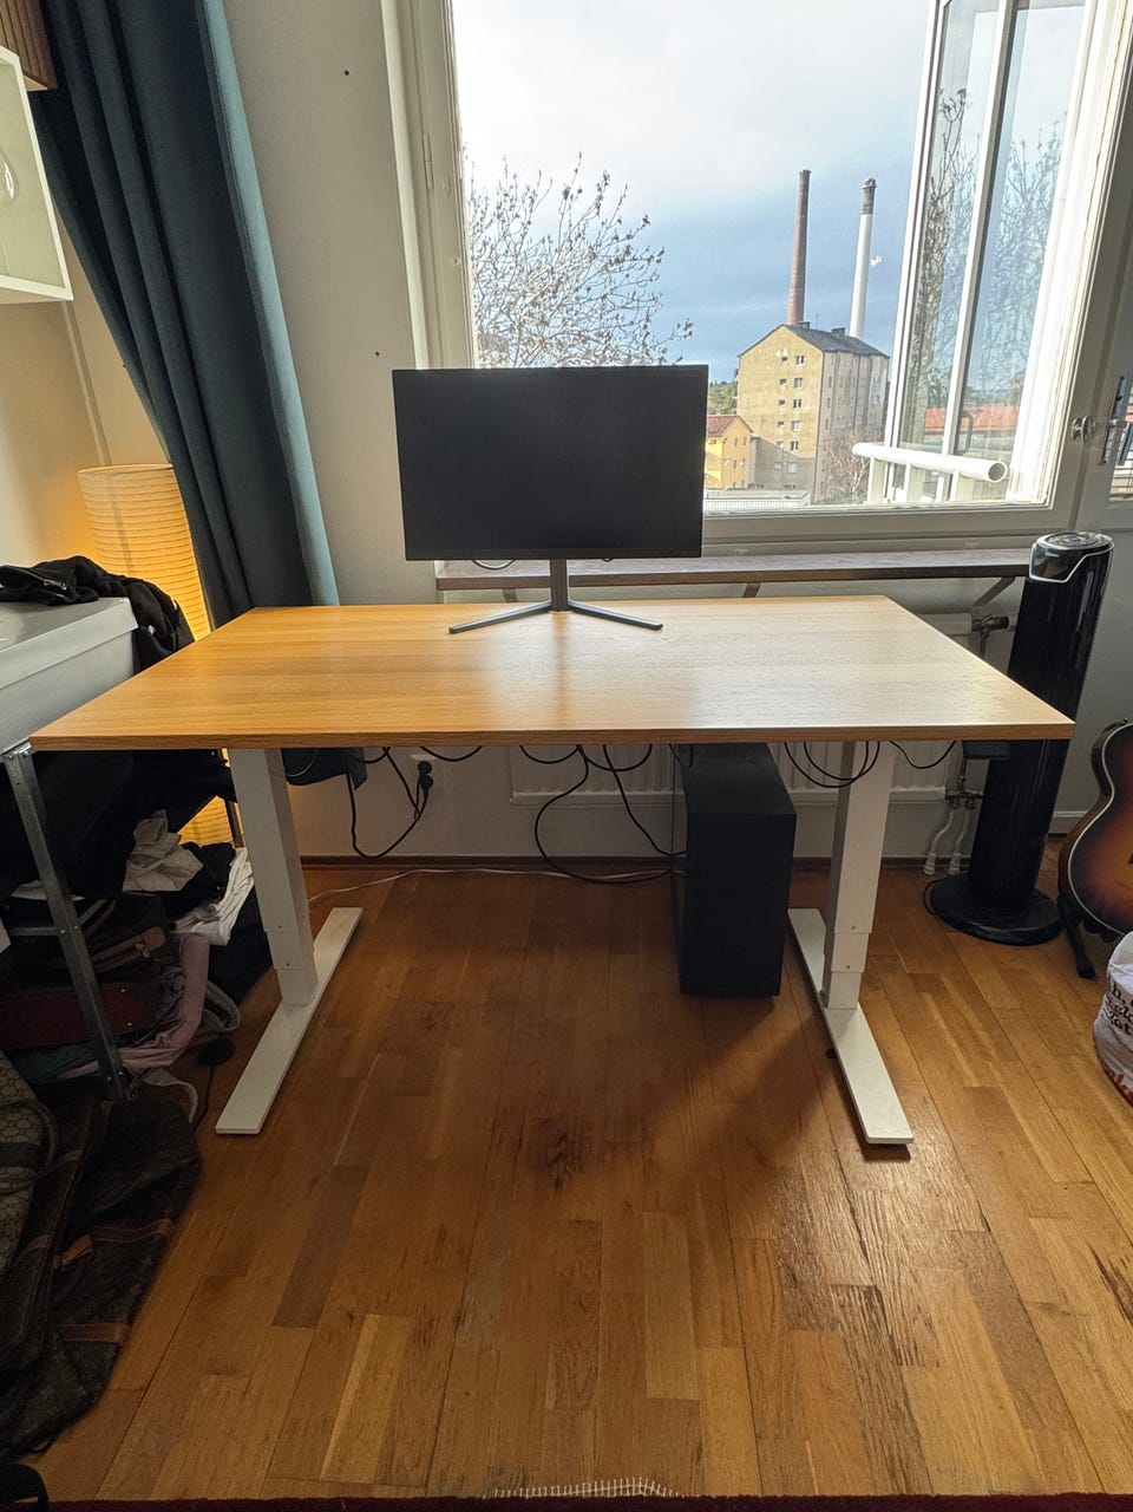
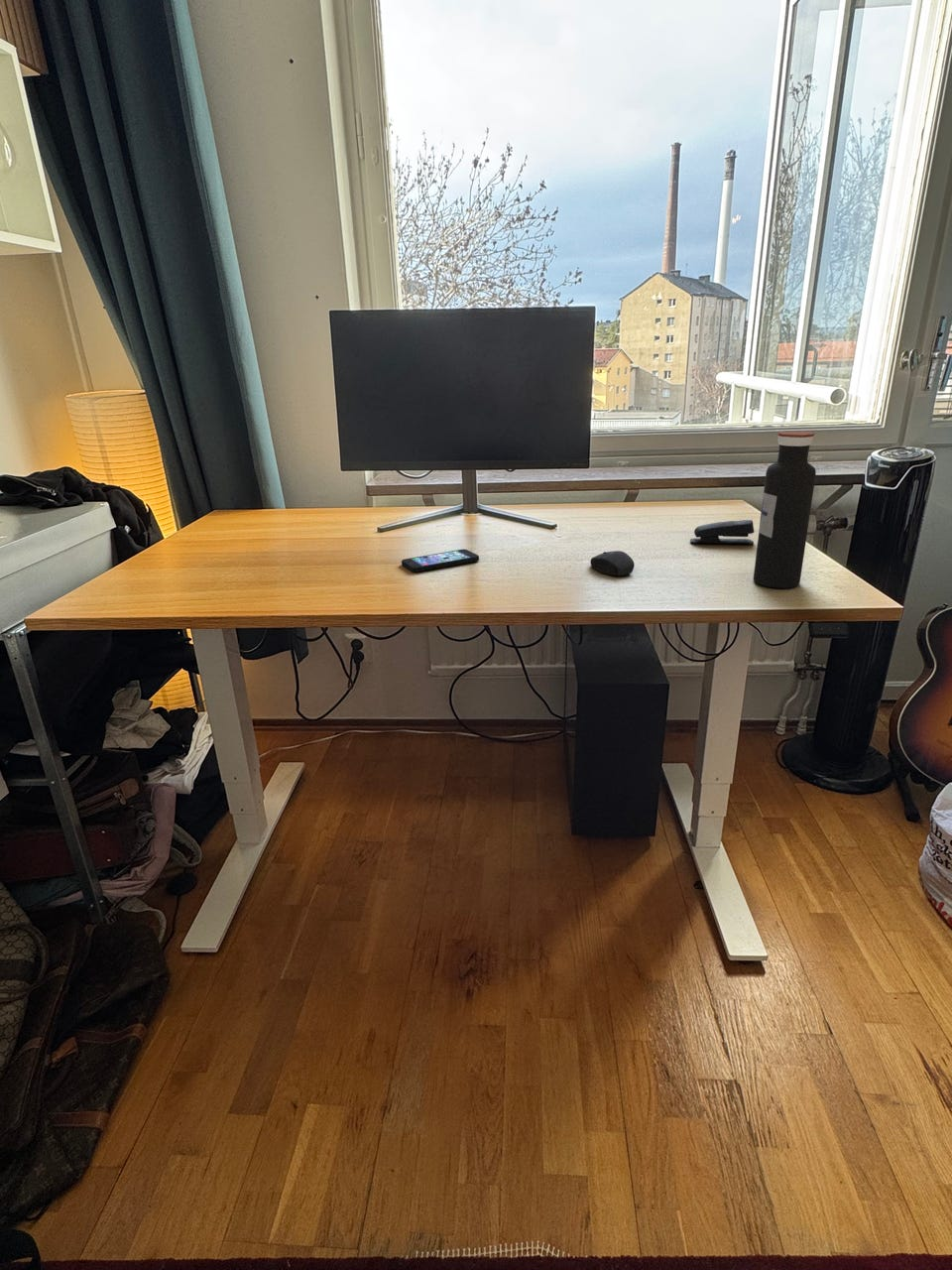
+ stapler [689,519,755,545]
+ mouse [589,550,636,577]
+ smartphone [401,549,480,572]
+ water bottle [753,430,817,589]
